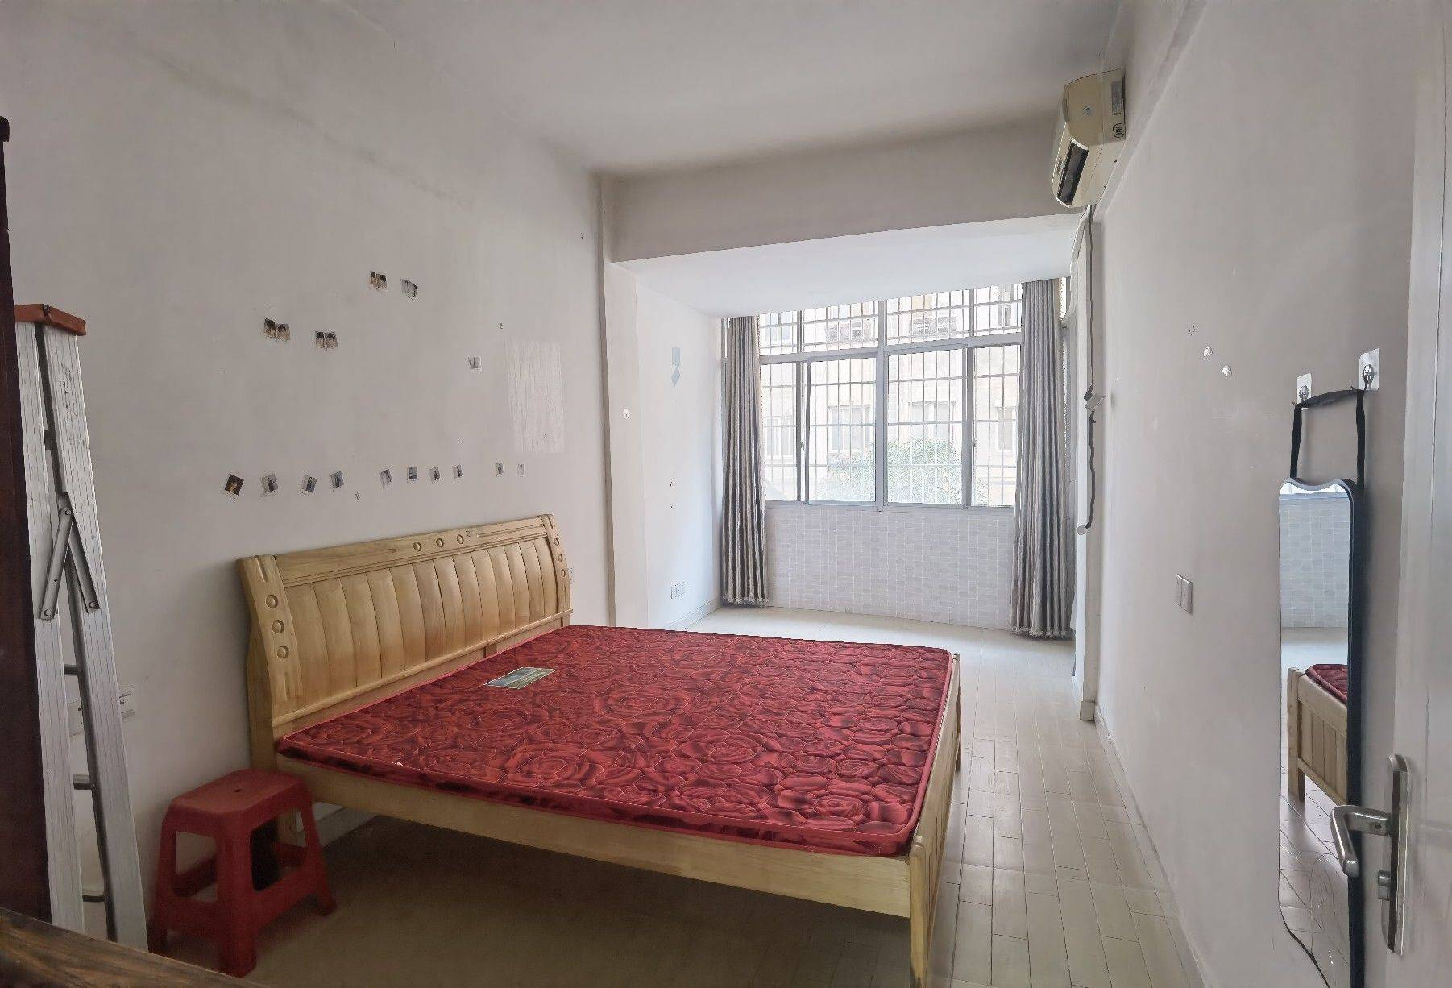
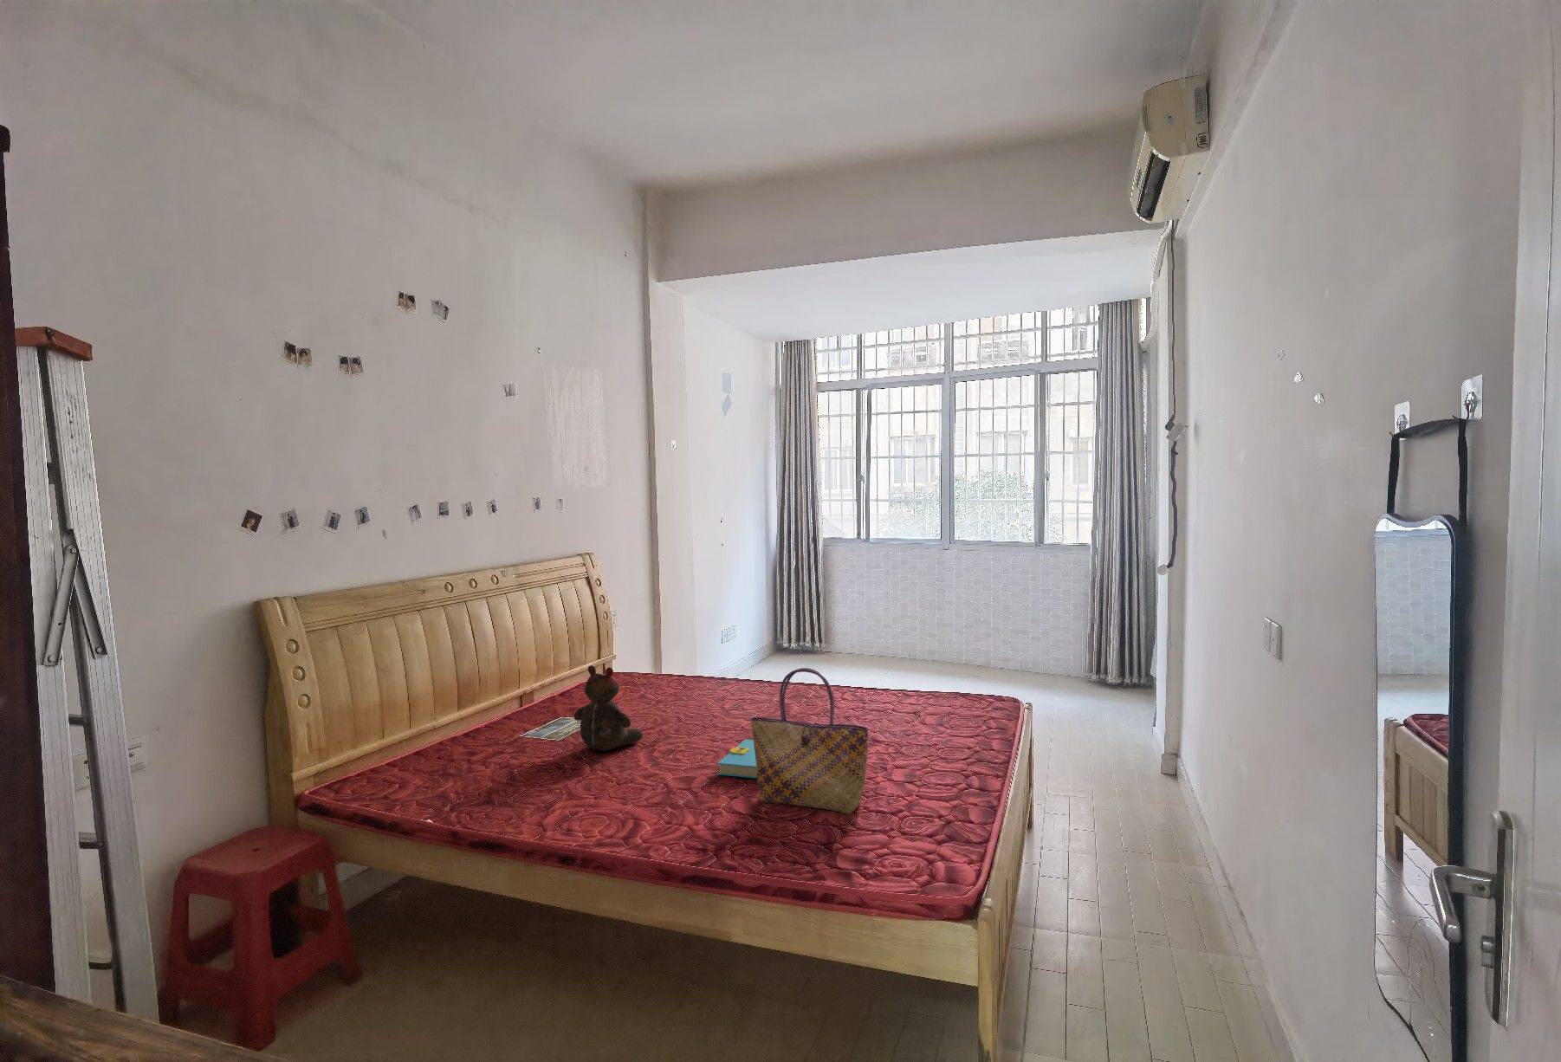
+ teddy bear [574,665,644,751]
+ tote bag [749,667,869,815]
+ book [717,738,757,779]
